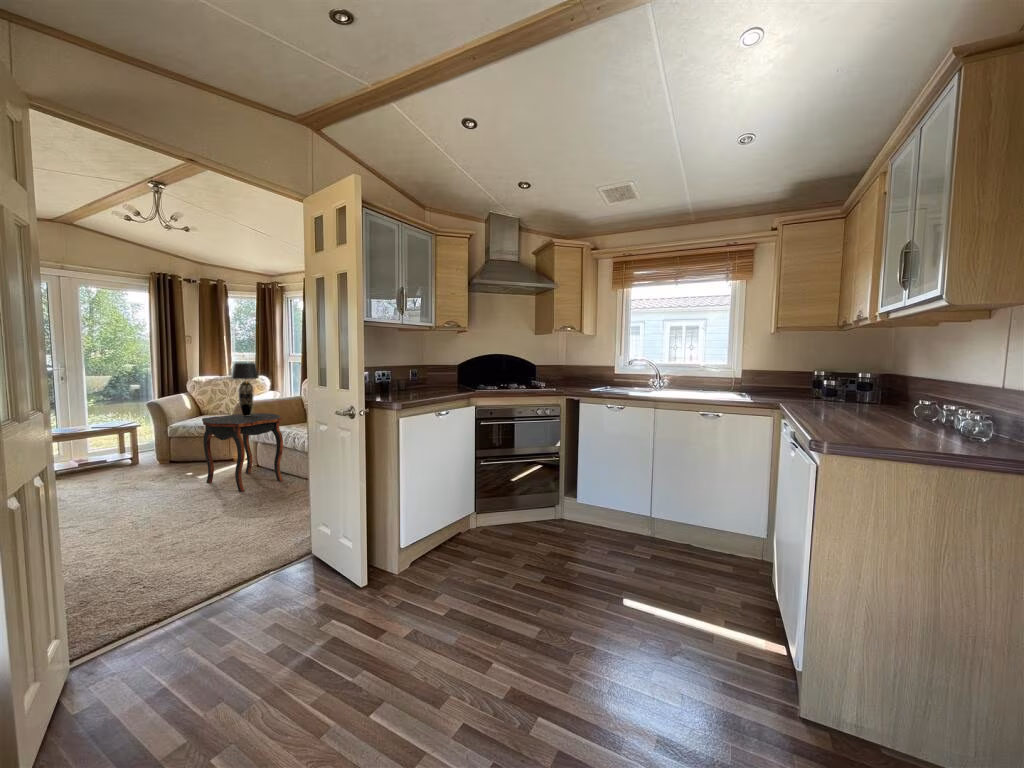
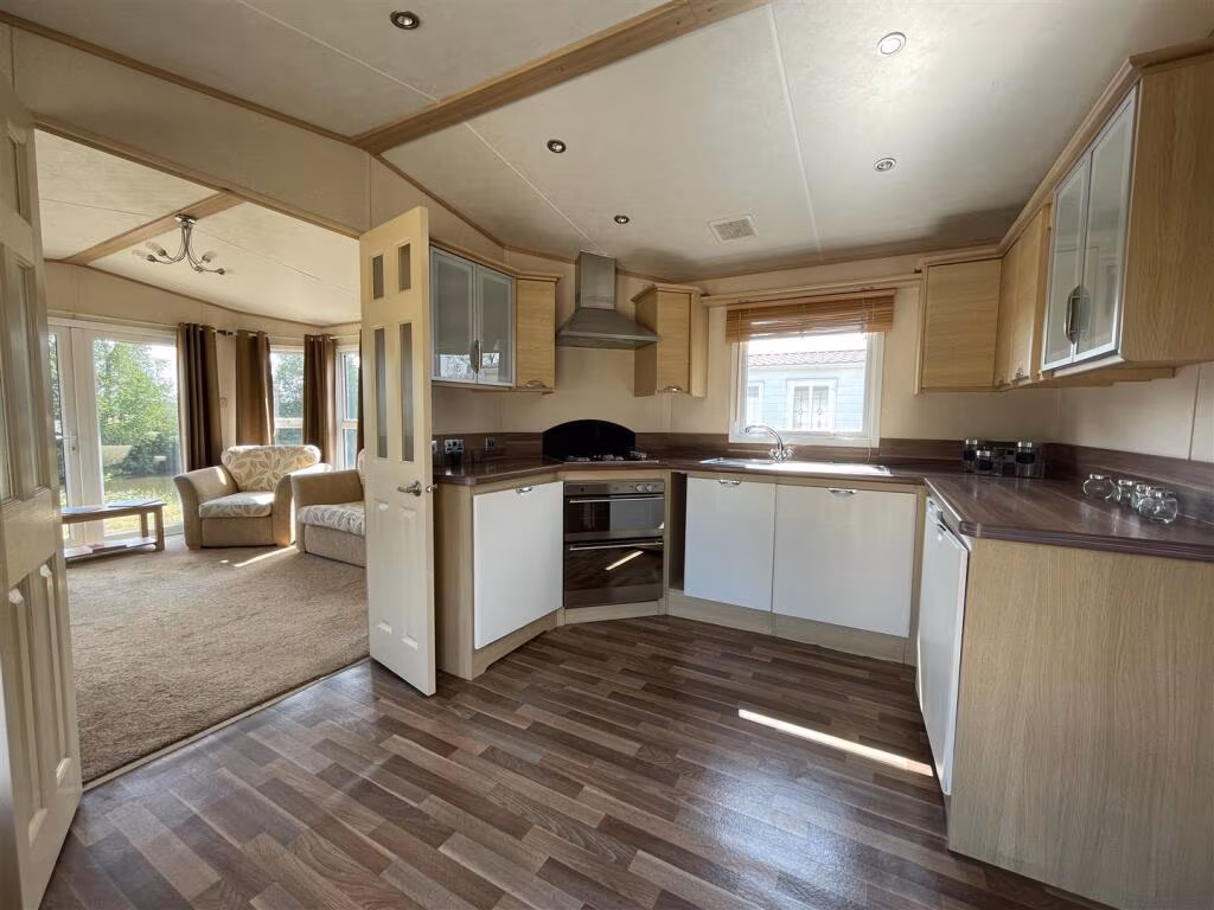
- table lamp [230,362,260,416]
- side table [201,412,284,493]
